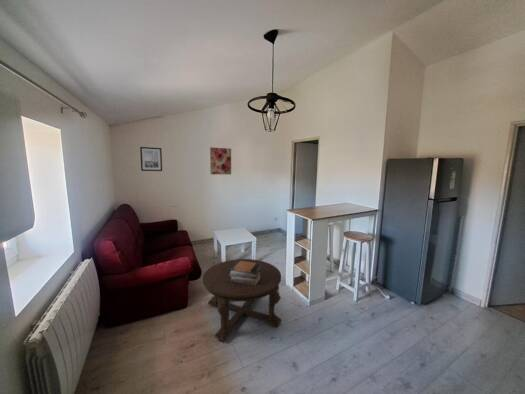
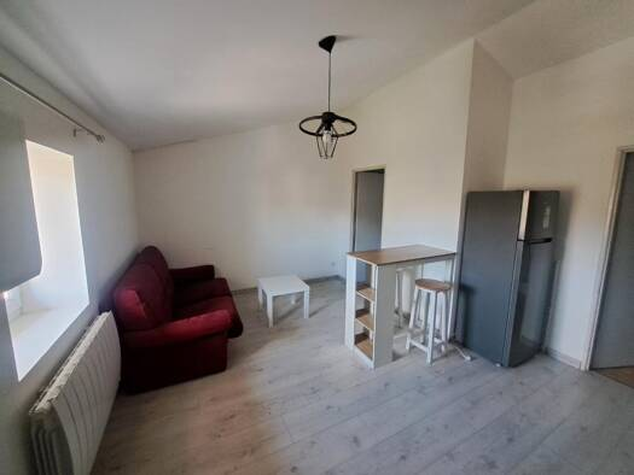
- coffee table [202,258,282,341]
- book stack [230,261,261,285]
- wall art [139,146,163,172]
- wall art [209,146,232,176]
